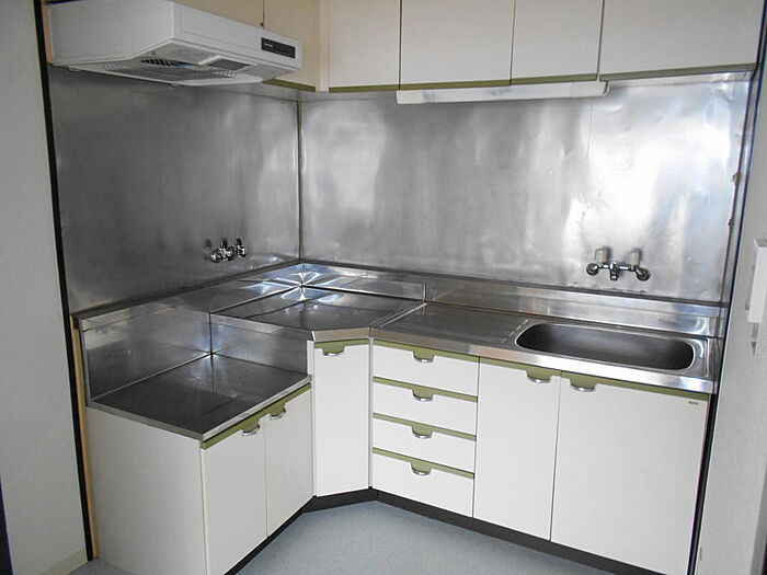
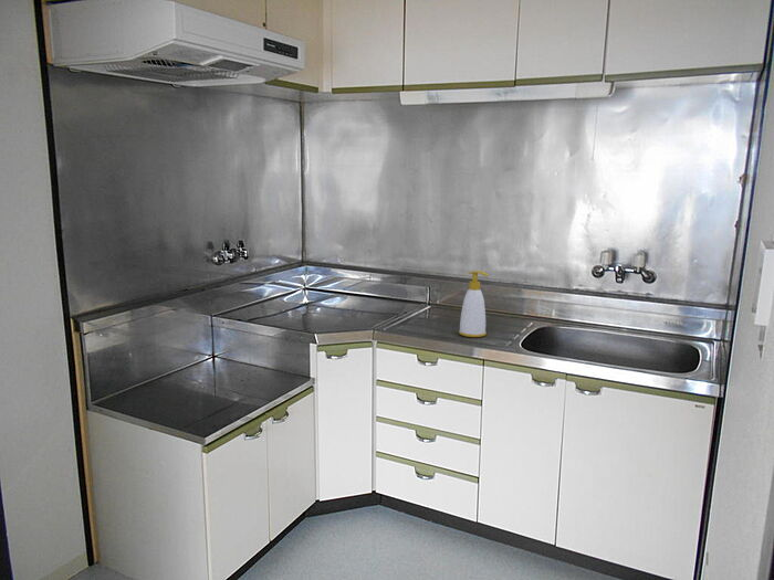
+ soap bottle [458,270,489,338]
